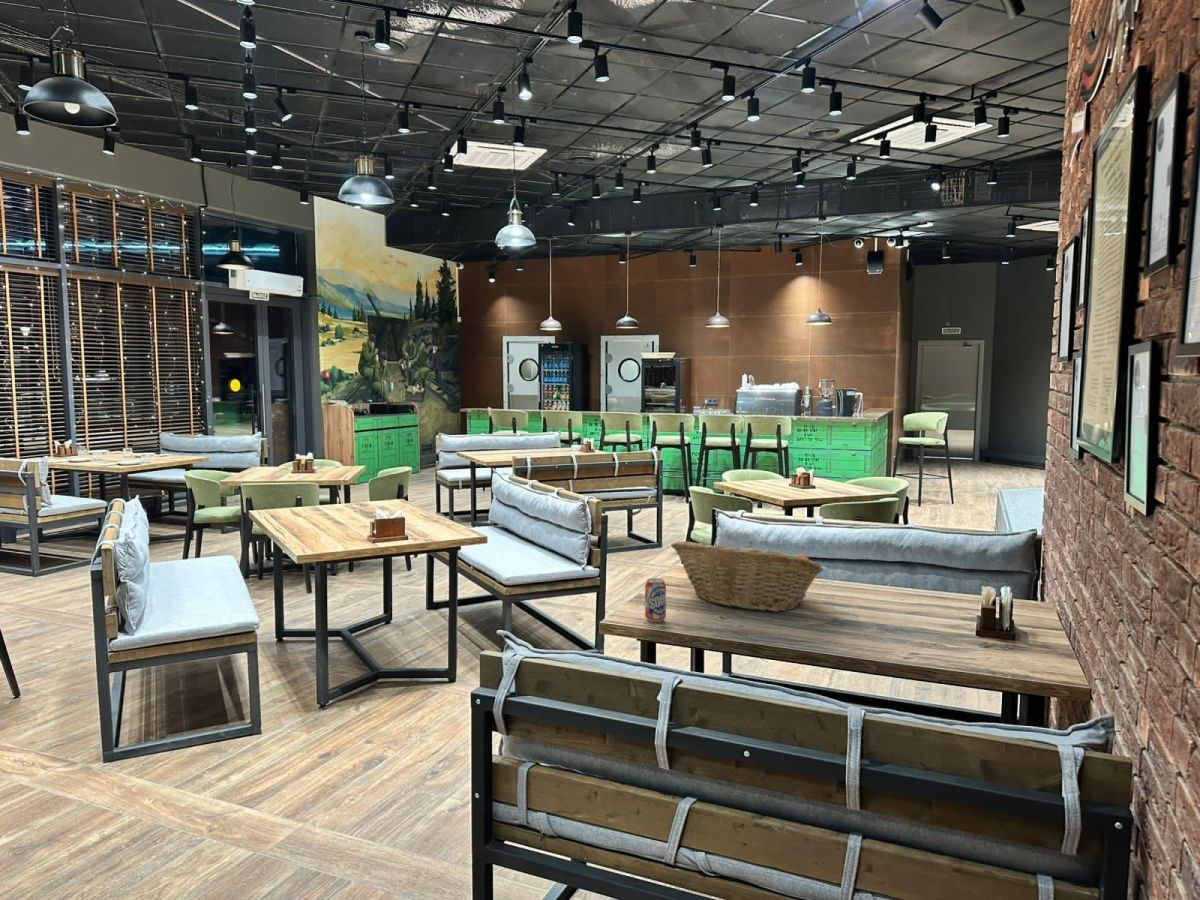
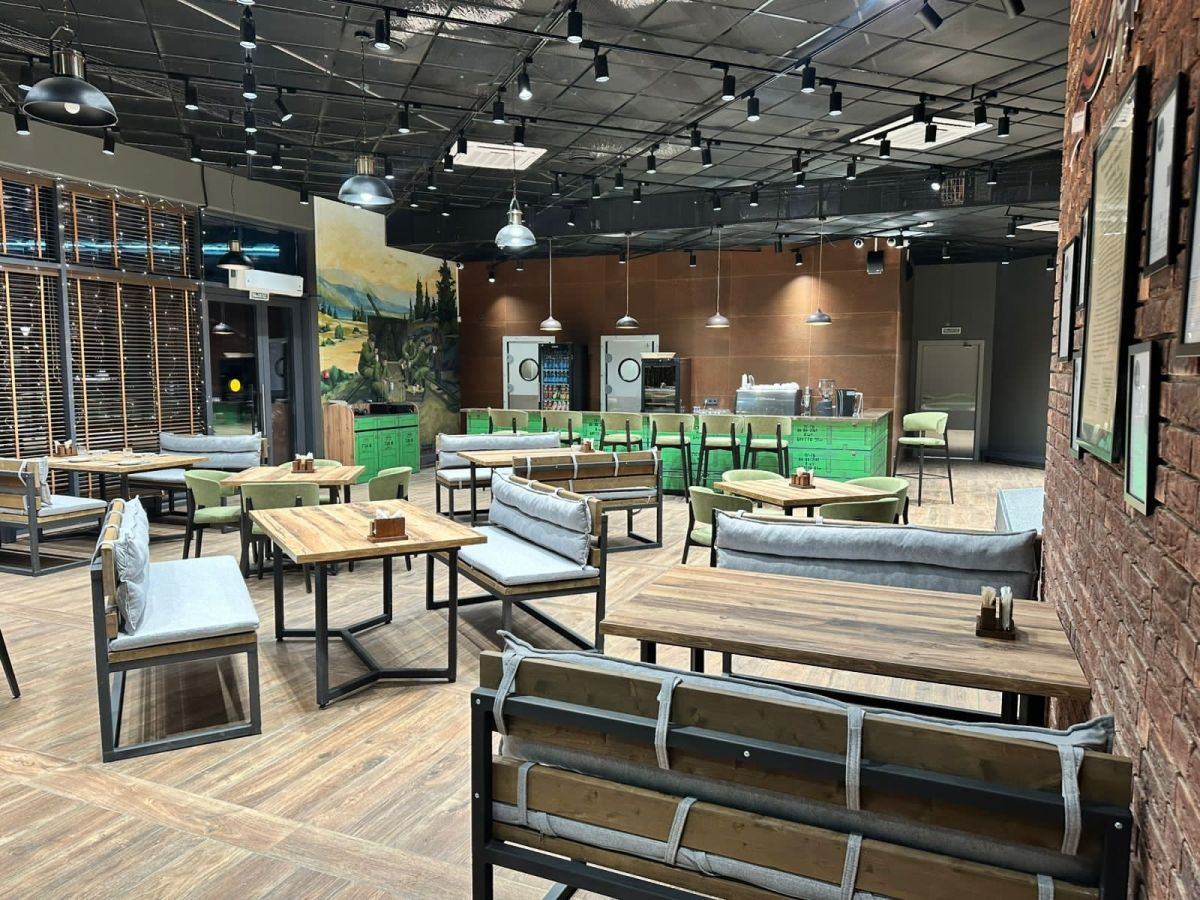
- fruit basket [670,540,825,613]
- beverage can [644,577,667,623]
